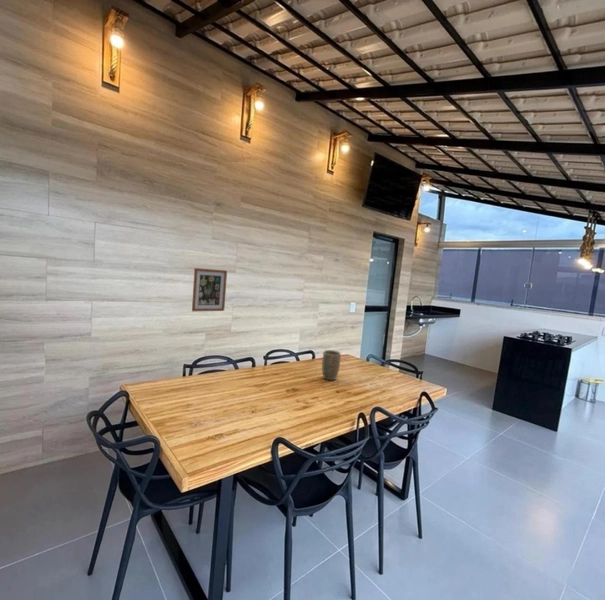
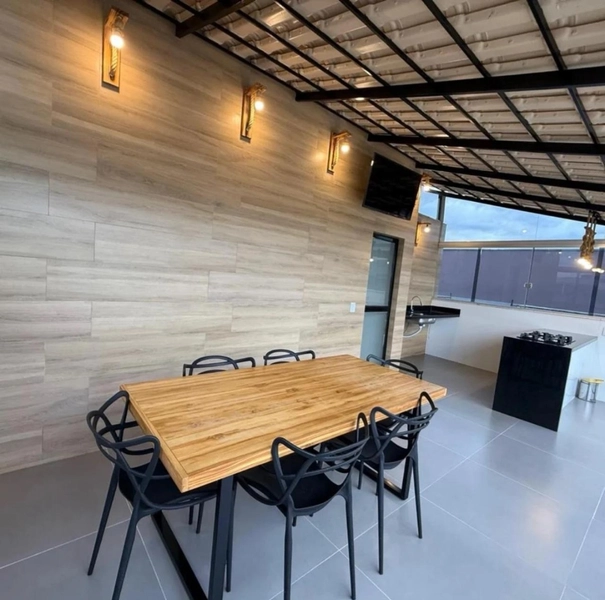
- plant pot [321,349,342,381]
- wall art [191,267,228,312]
